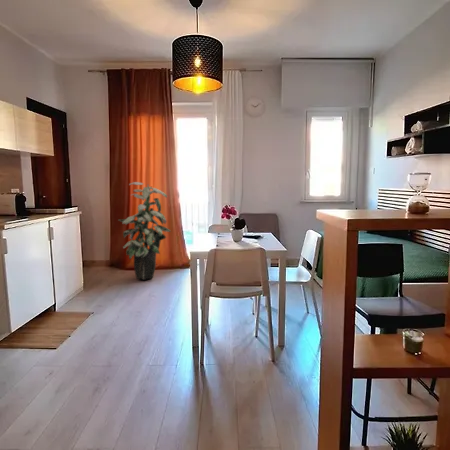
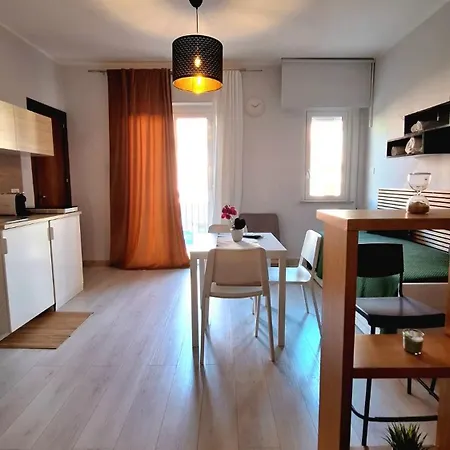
- indoor plant [117,181,172,281]
